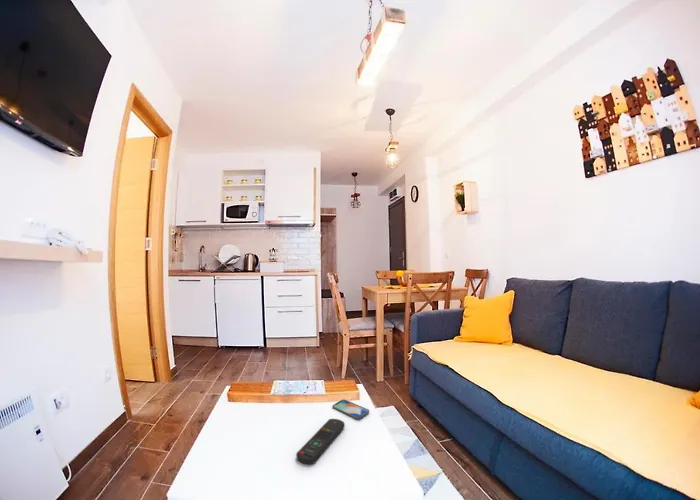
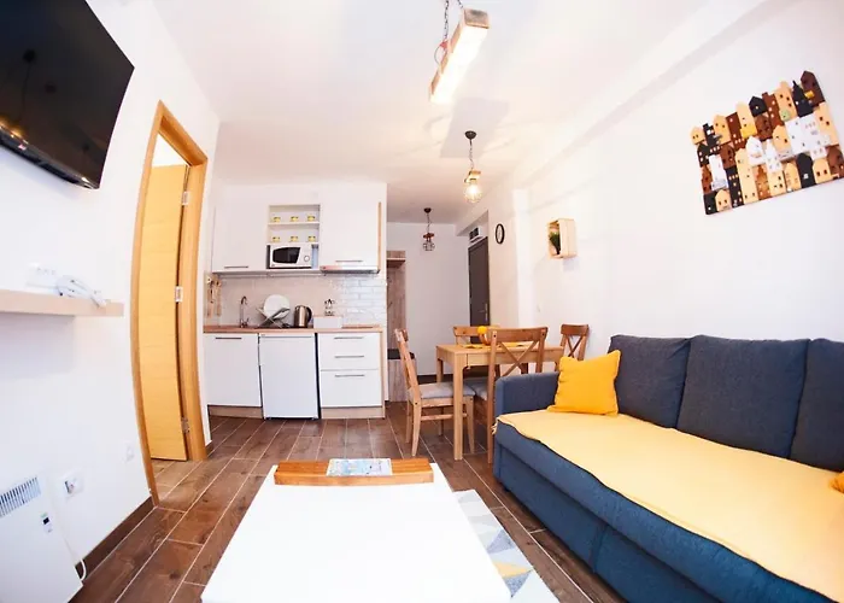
- smartphone [332,398,370,420]
- remote control [295,418,346,465]
